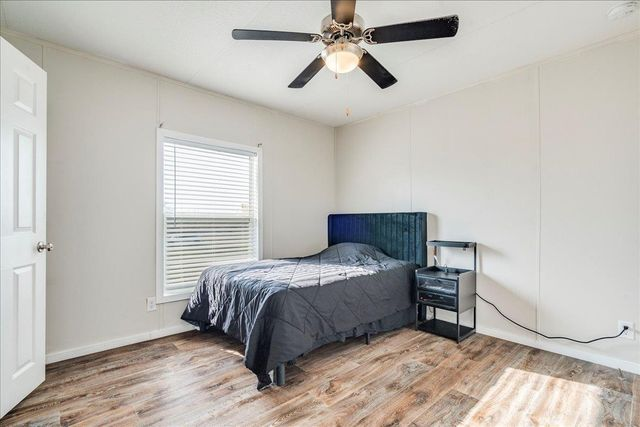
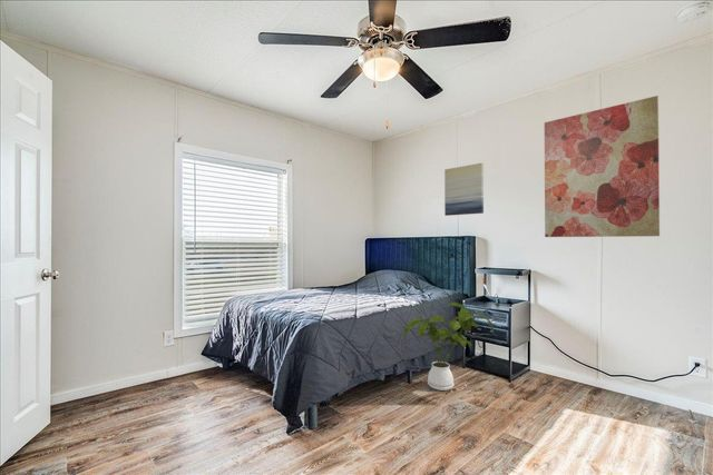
+ wall art [544,95,661,238]
+ house plant [402,301,495,392]
+ wall art [443,162,485,217]
